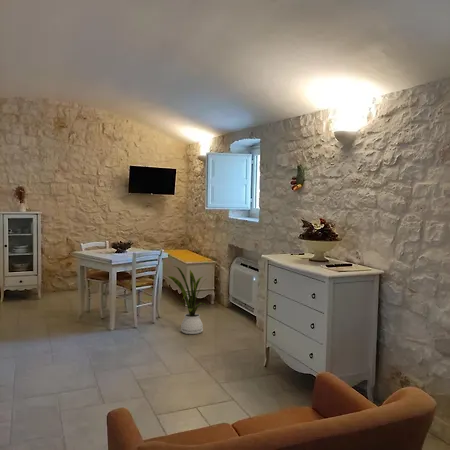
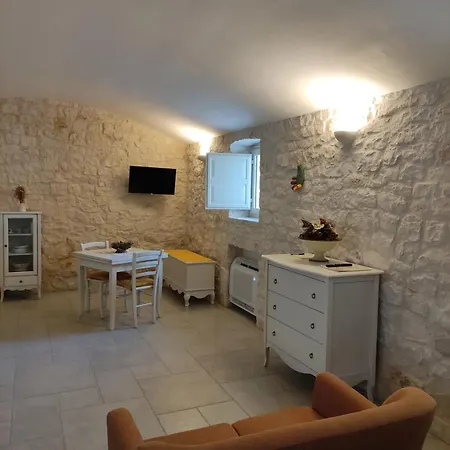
- house plant [167,265,207,335]
